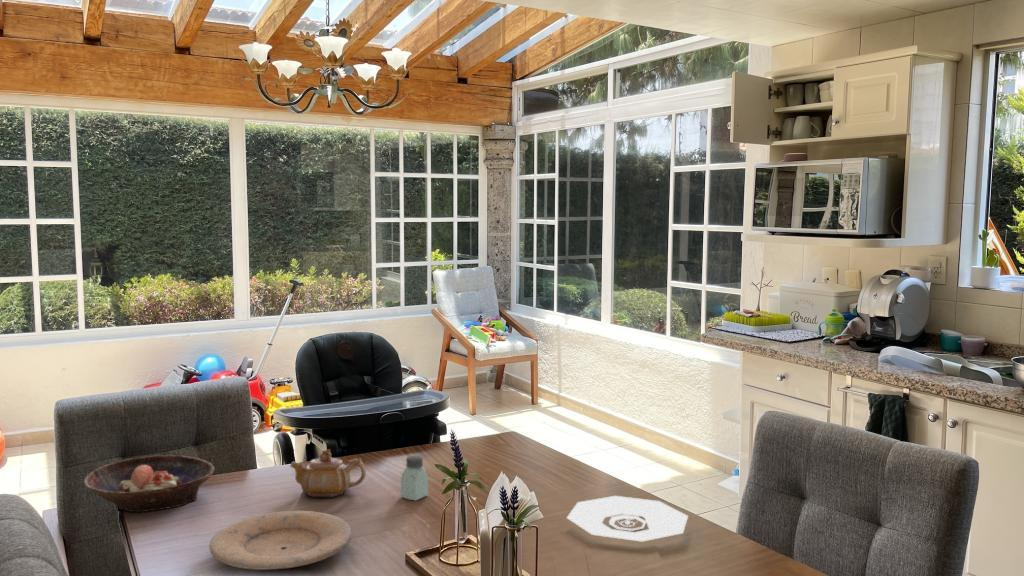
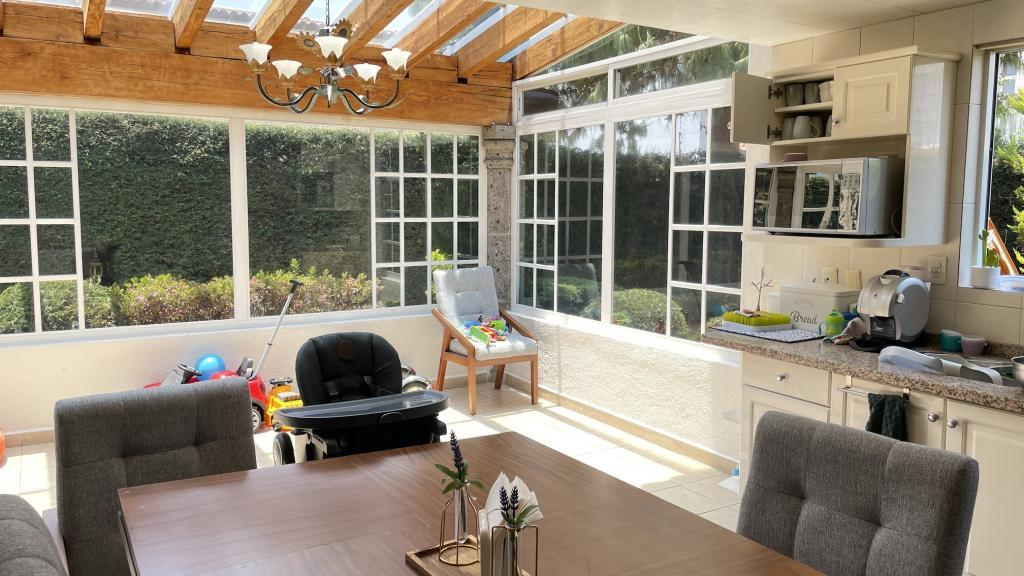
- plate [566,495,689,543]
- plate [209,510,353,571]
- bowl [83,454,215,513]
- teapot [289,448,367,499]
- saltshaker [400,454,429,502]
